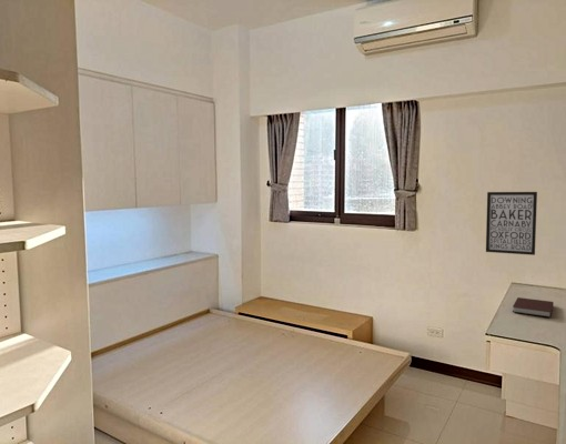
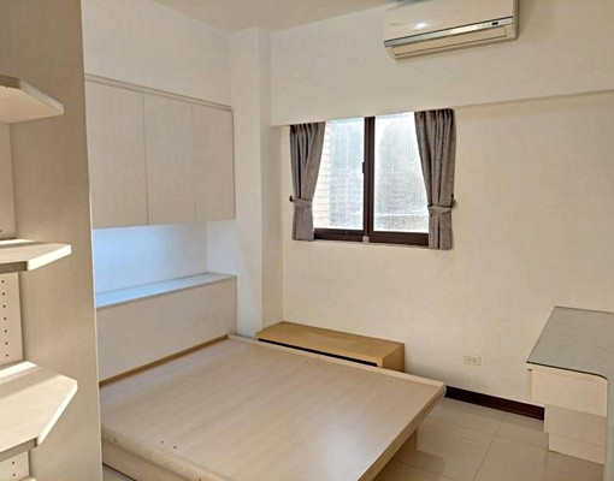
- wall art [485,191,538,256]
- notebook [512,296,555,319]
